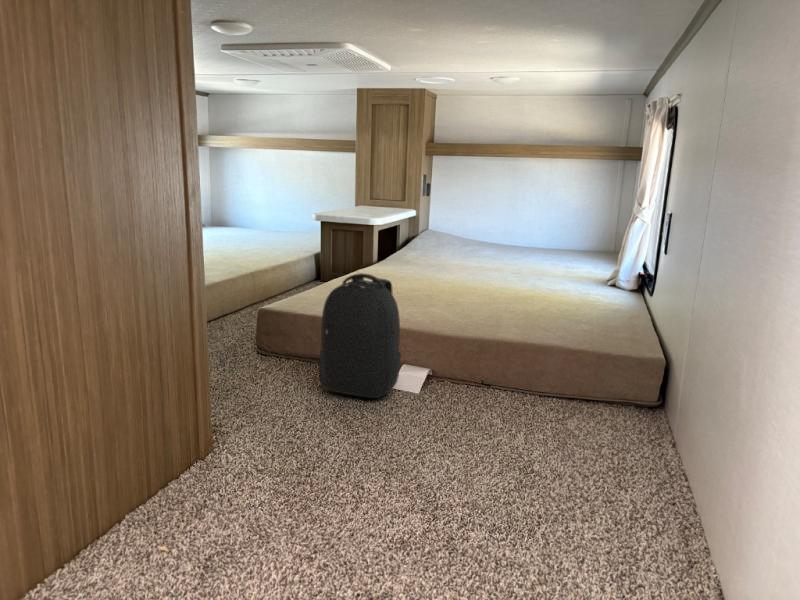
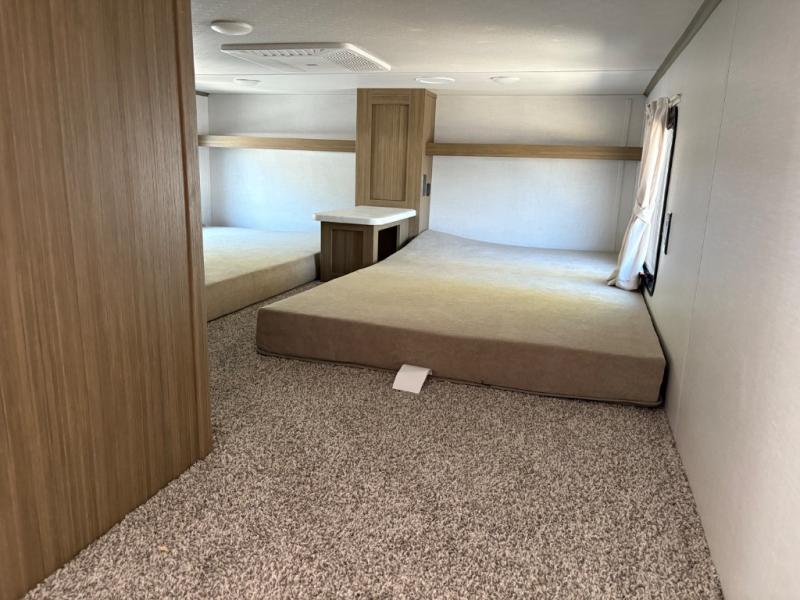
- backpack [318,272,402,399]
